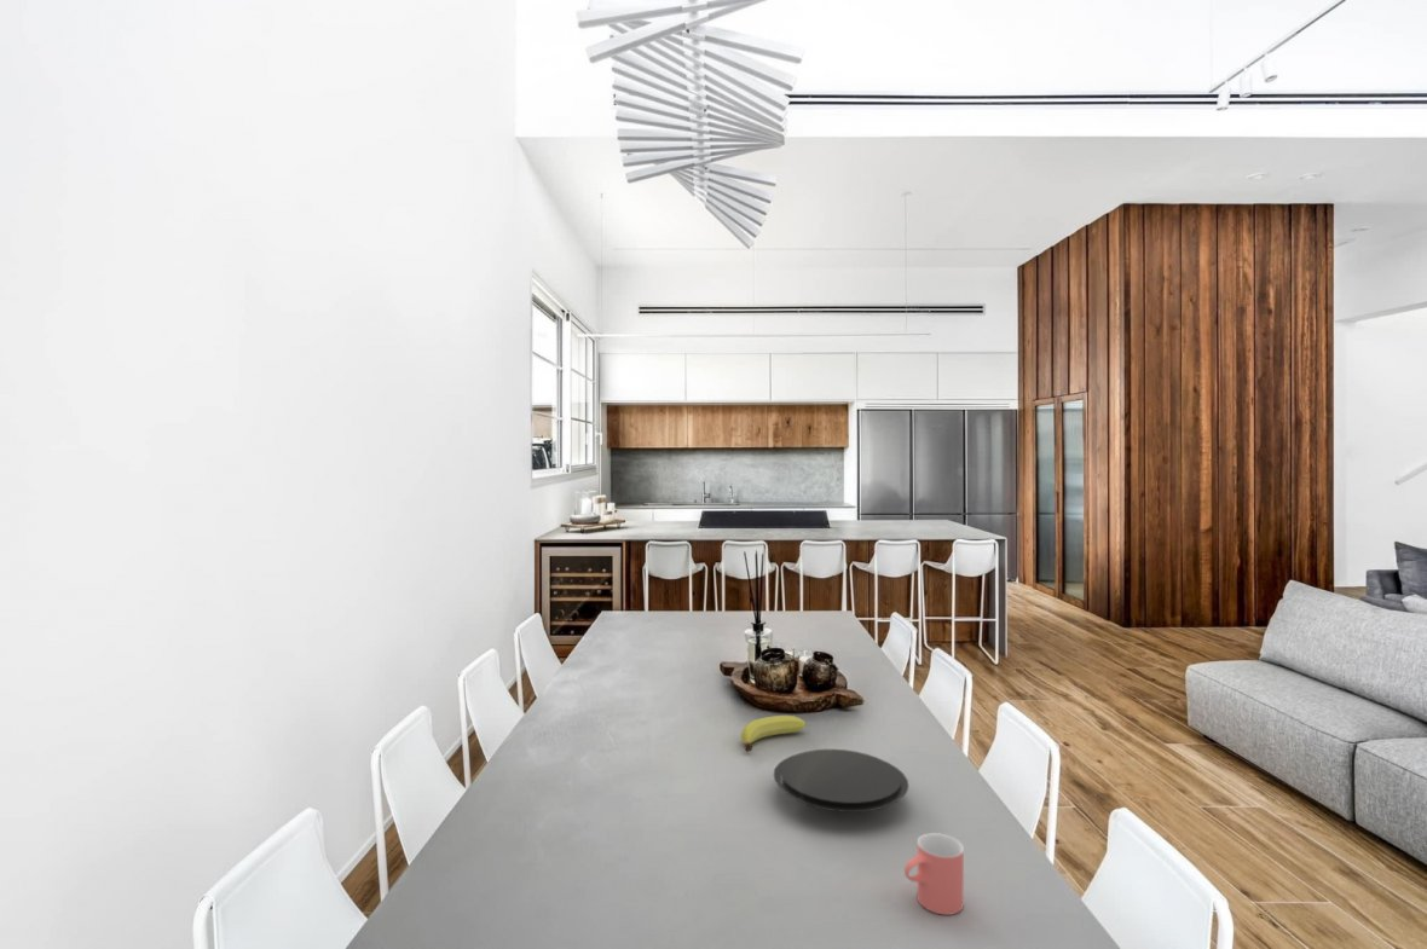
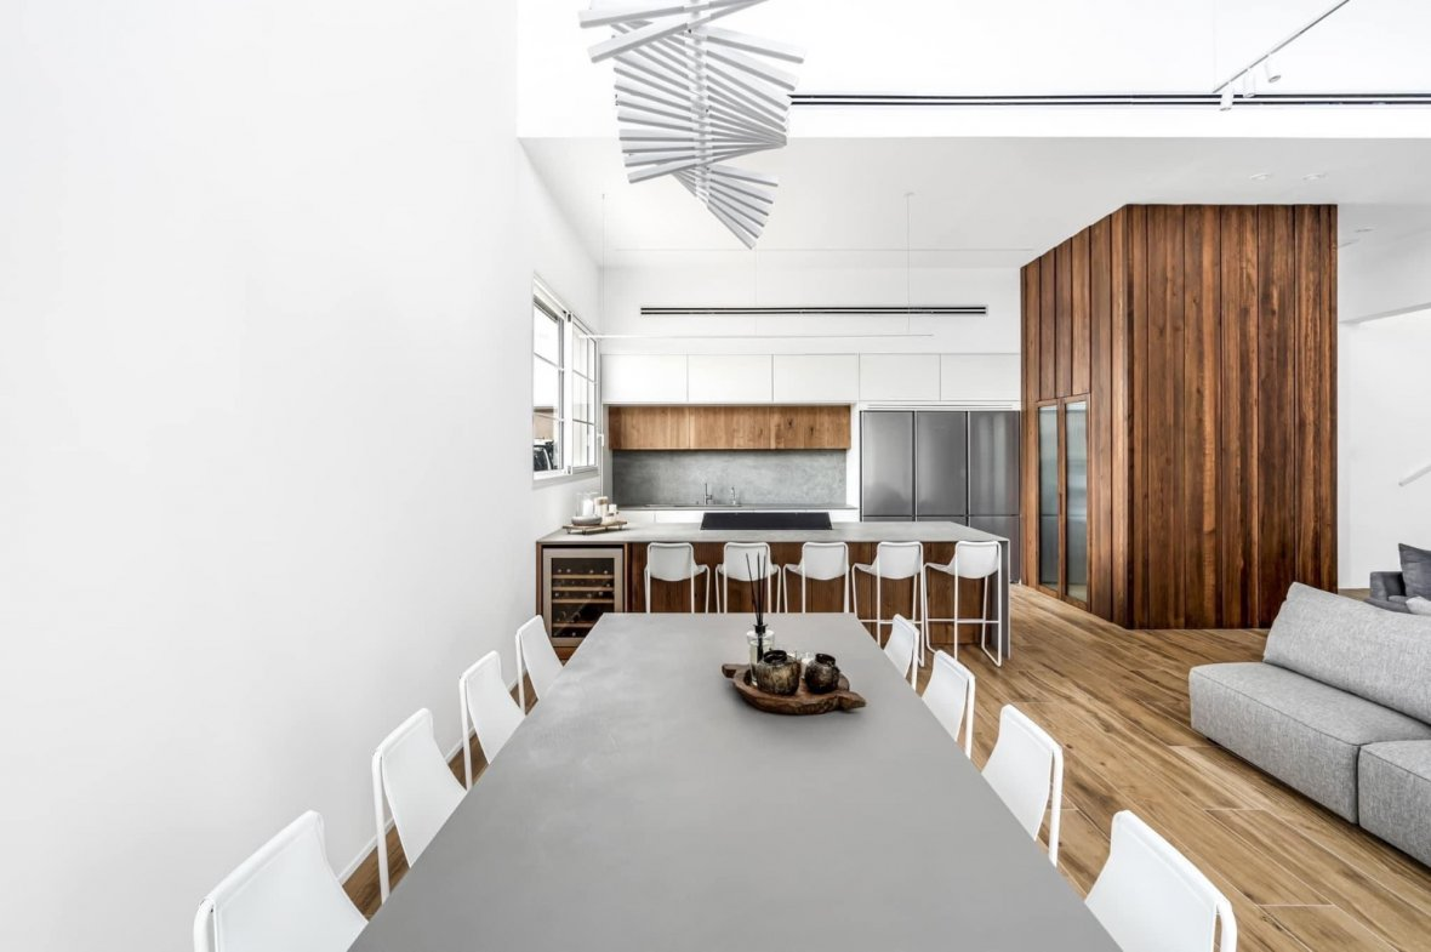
- cup [903,832,965,916]
- fruit [740,714,808,753]
- plate [773,748,909,814]
